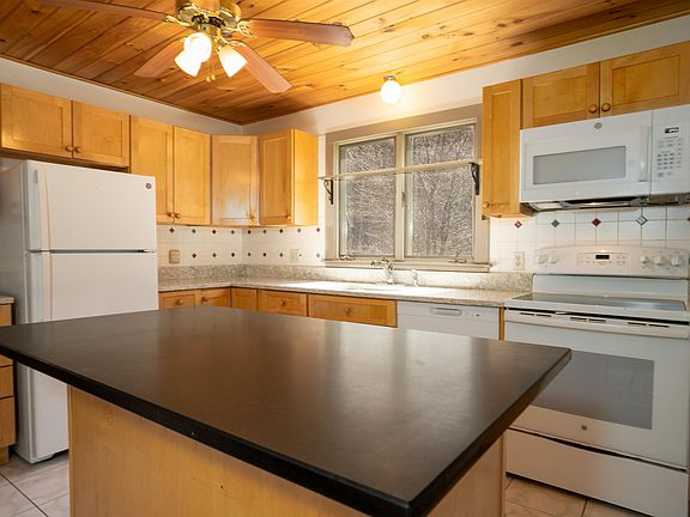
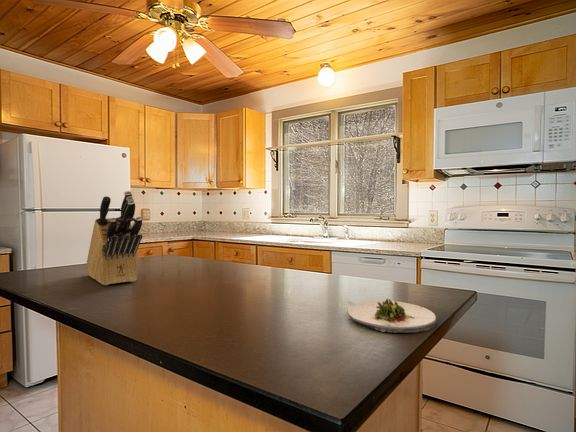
+ knife block [85,190,143,286]
+ salad plate [346,298,437,334]
